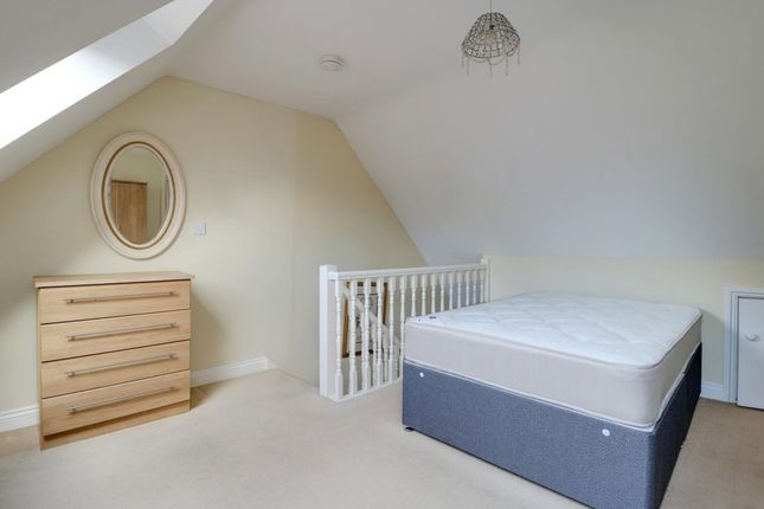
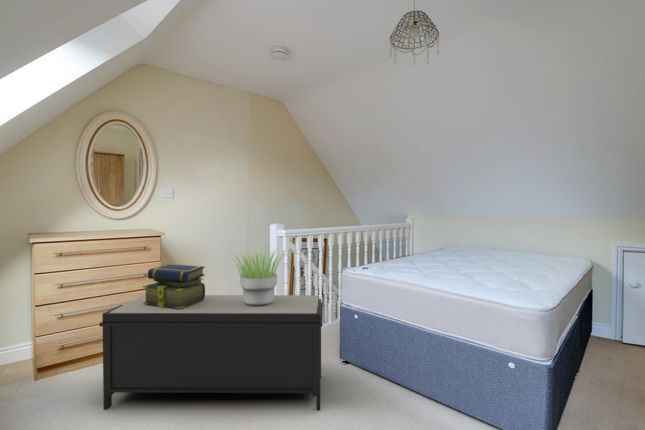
+ bench [98,294,324,411]
+ stack of books [142,263,206,309]
+ potted plant [230,247,288,306]
